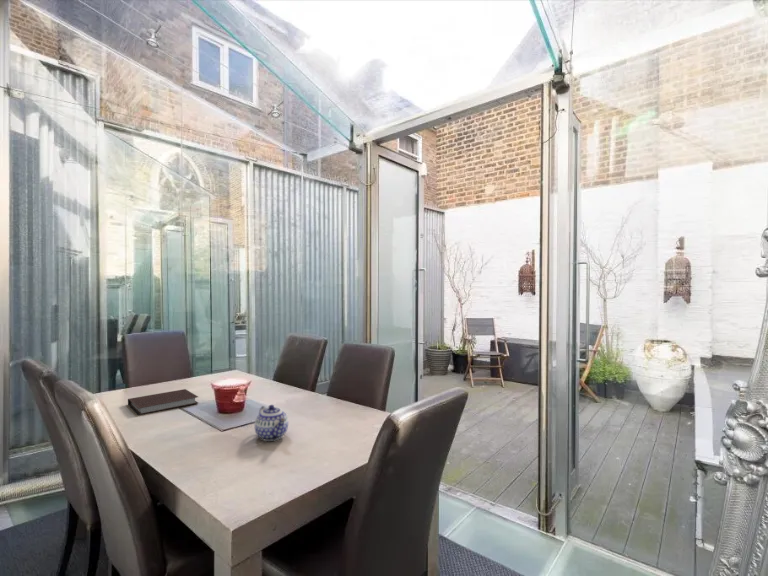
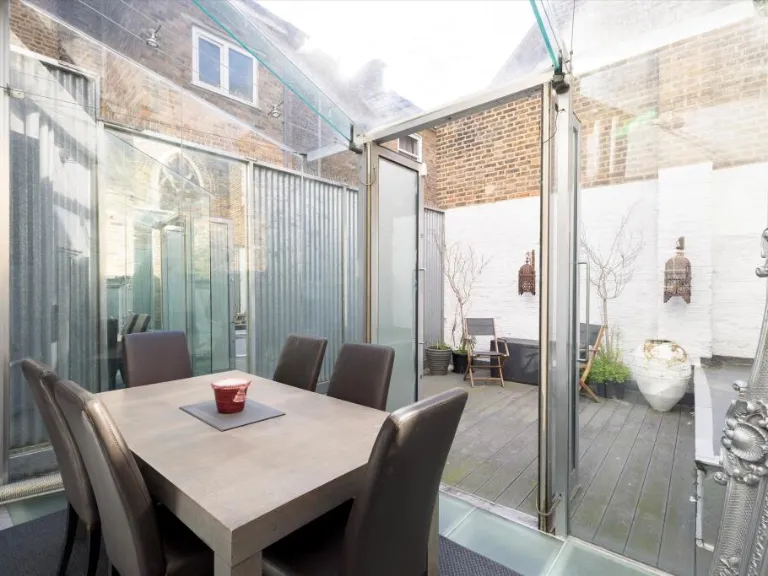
- teapot [254,404,289,442]
- notebook [127,388,199,416]
